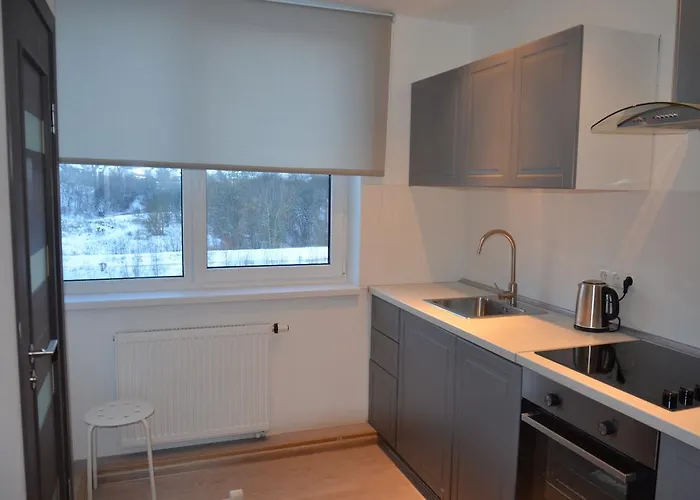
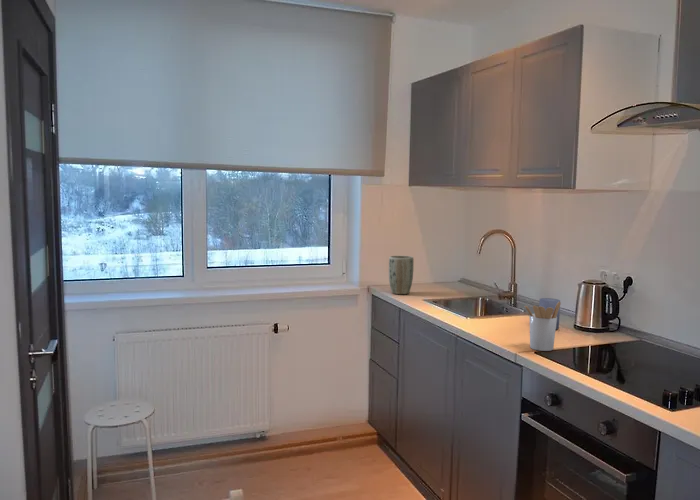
+ cup [538,297,561,331]
+ plant pot [388,255,415,295]
+ utensil holder [524,301,562,352]
